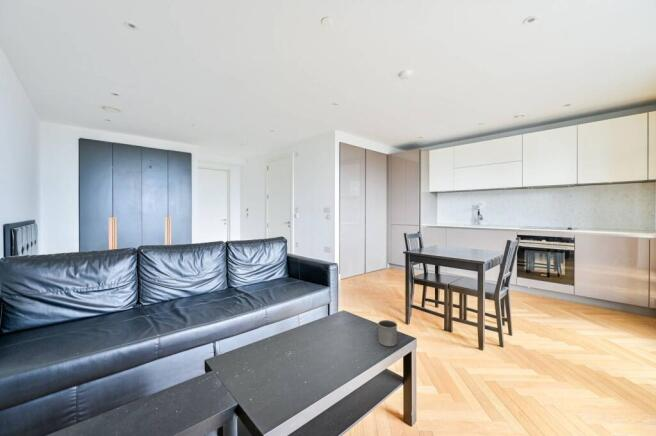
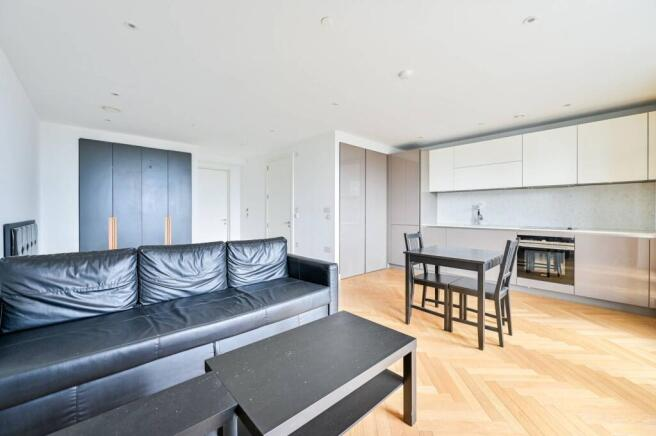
- mug [374,319,398,347]
